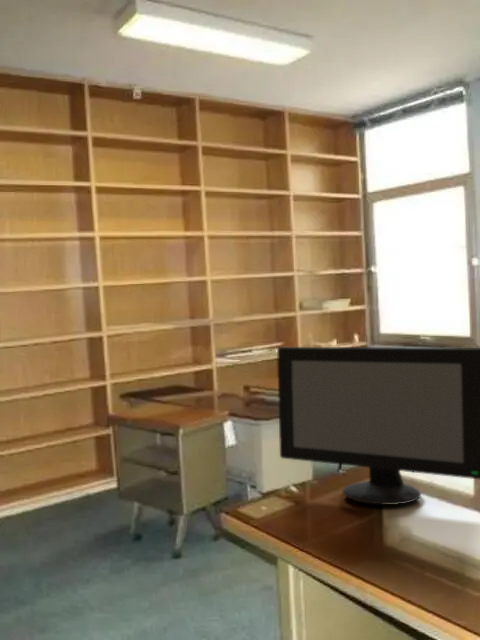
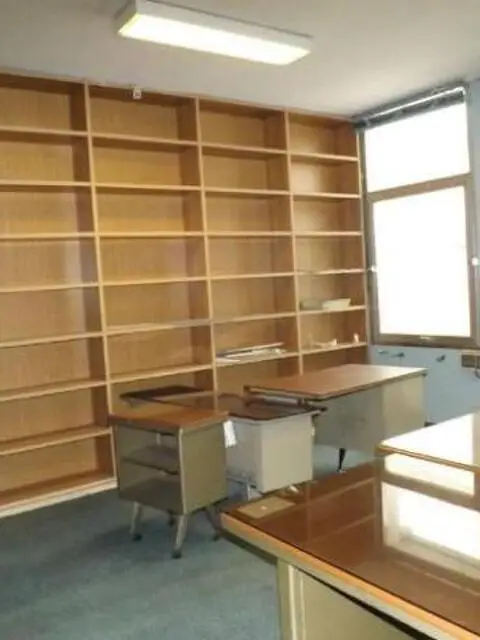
- computer monitor [276,346,480,506]
